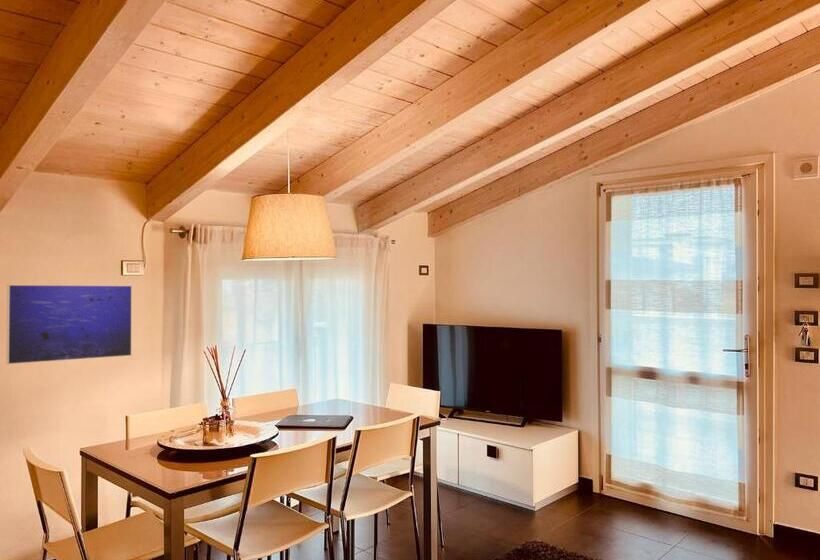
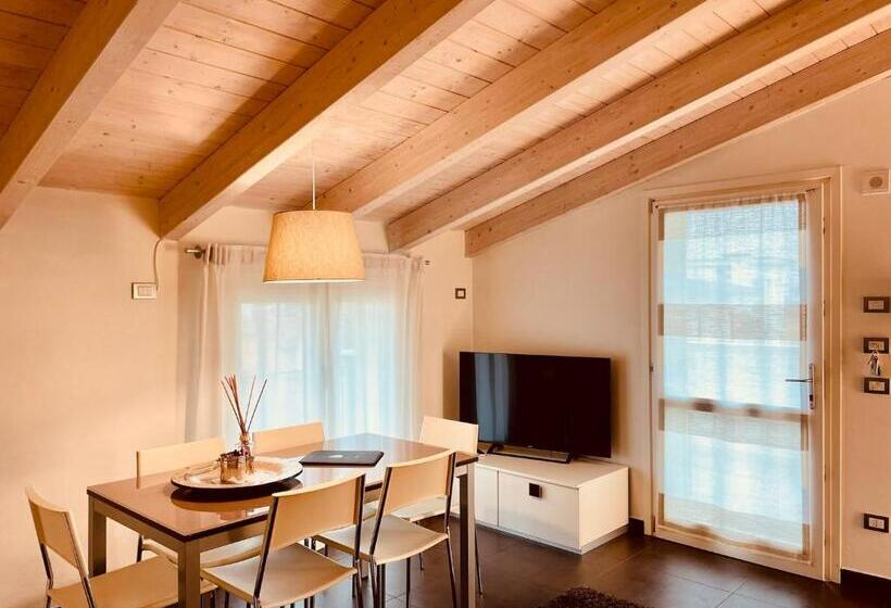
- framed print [5,284,133,365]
